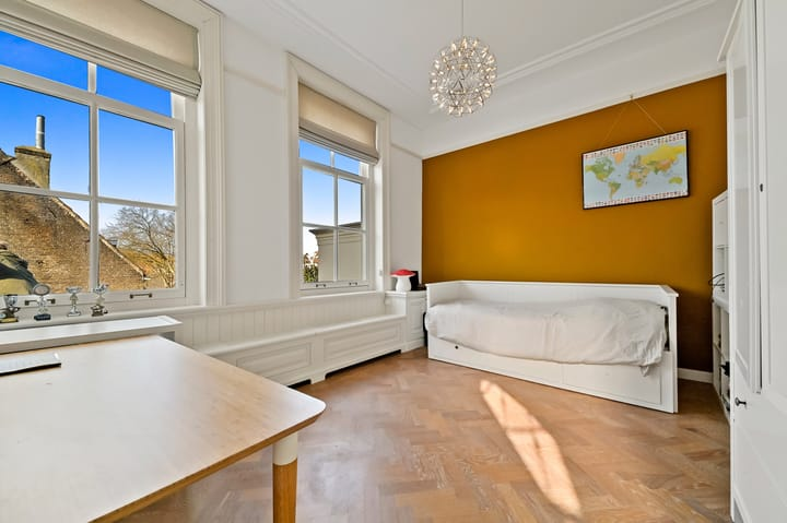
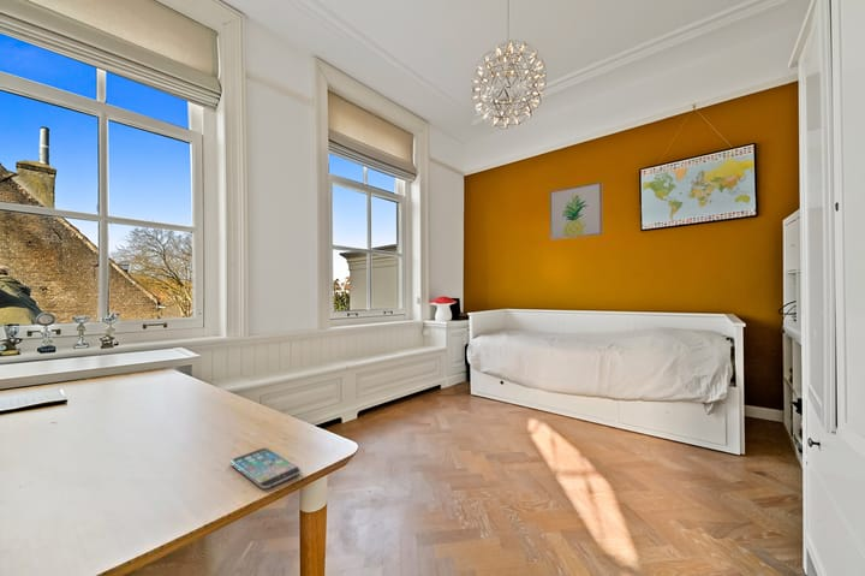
+ smartphone [229,447,303,489]
+ wall art [548,180,604,241]
